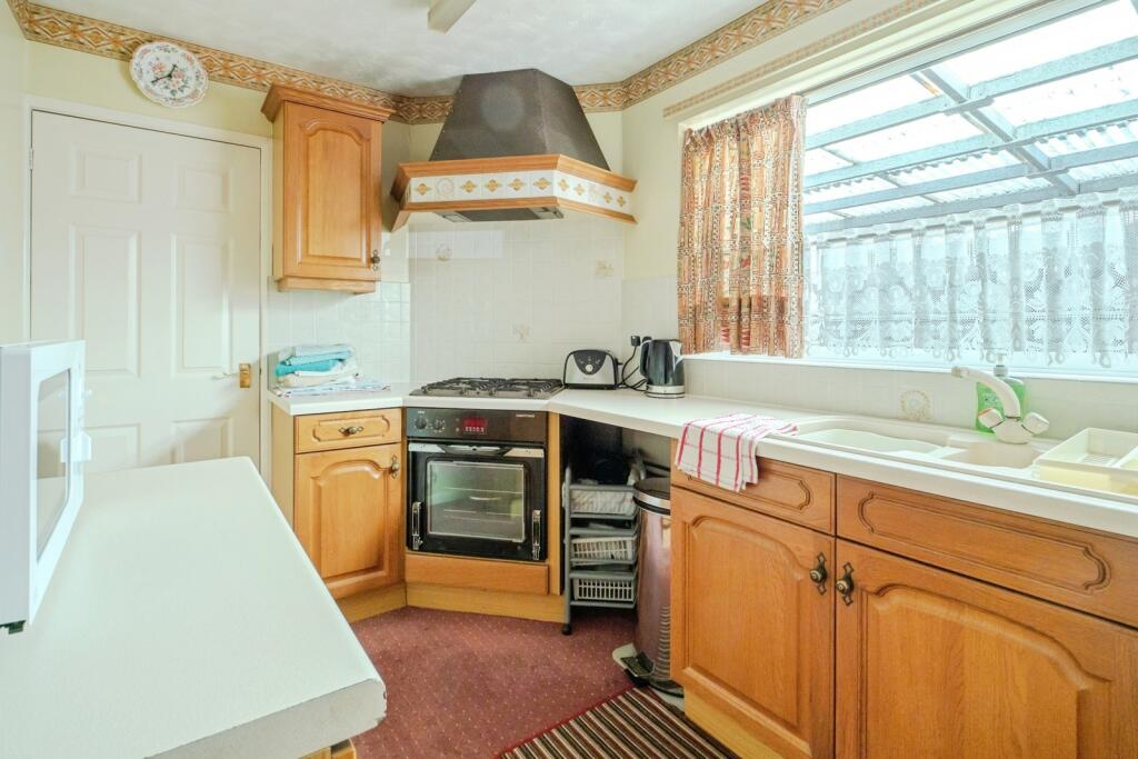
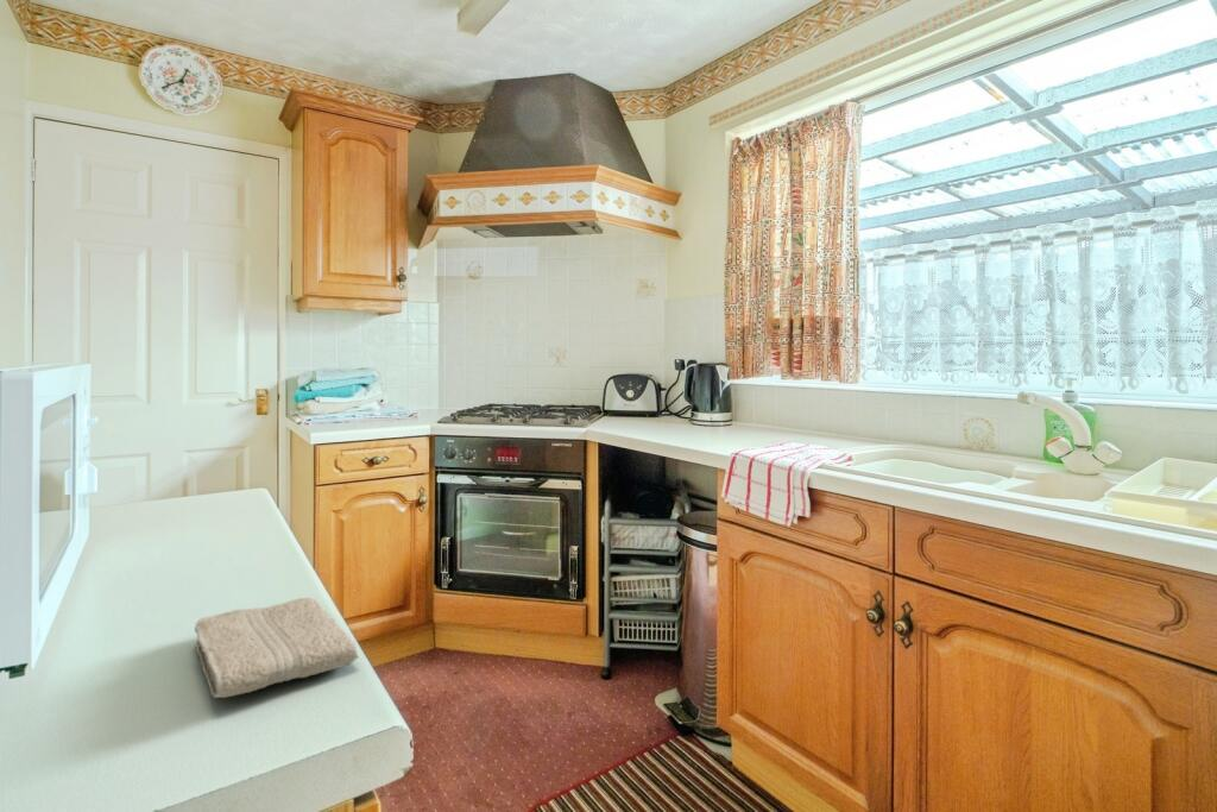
+ washcloth [194,597,360,699]
